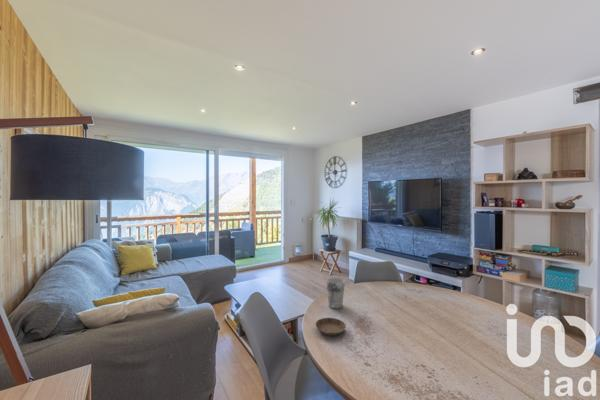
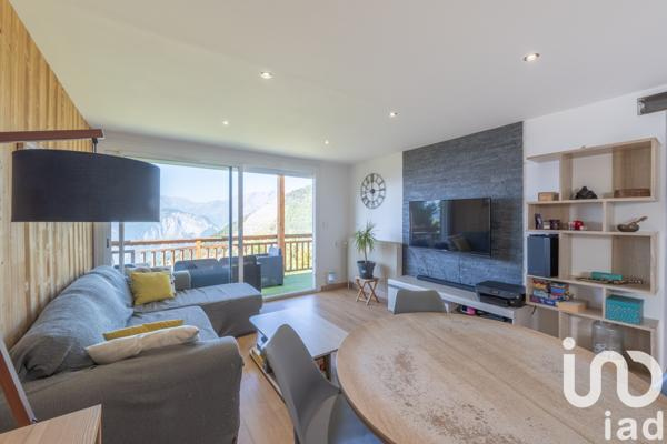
- saucer [314,317,347,337]
- cup [325,277,346,310]
